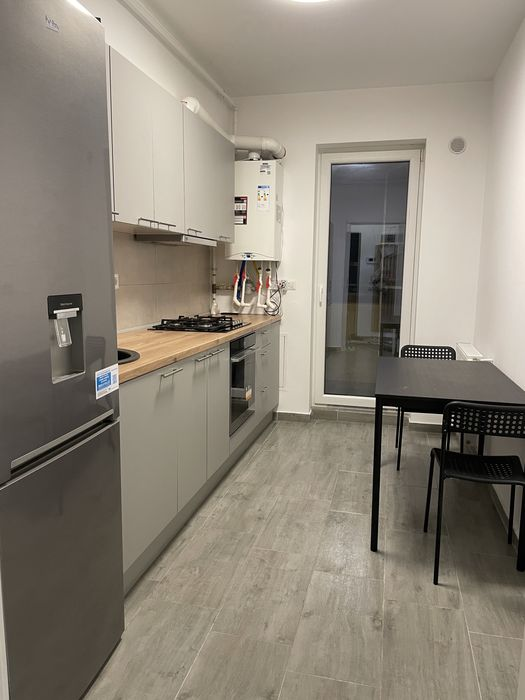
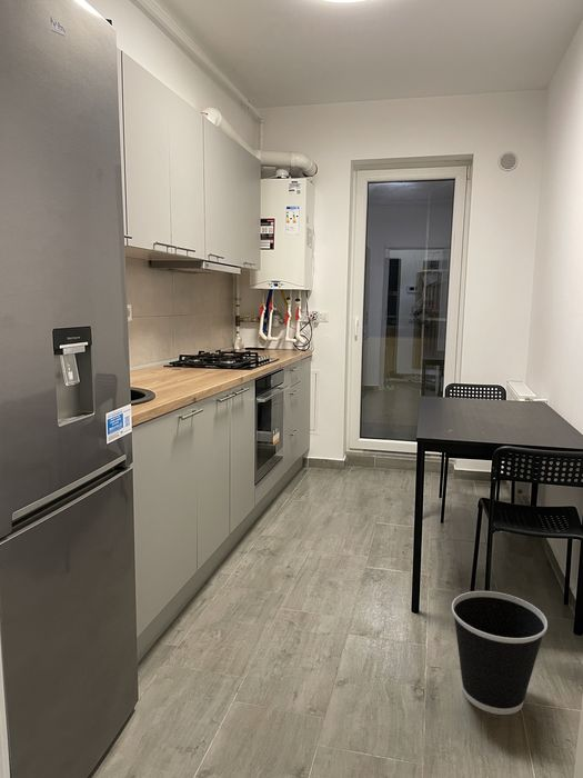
+ wastebasket [451,590,549,716]
